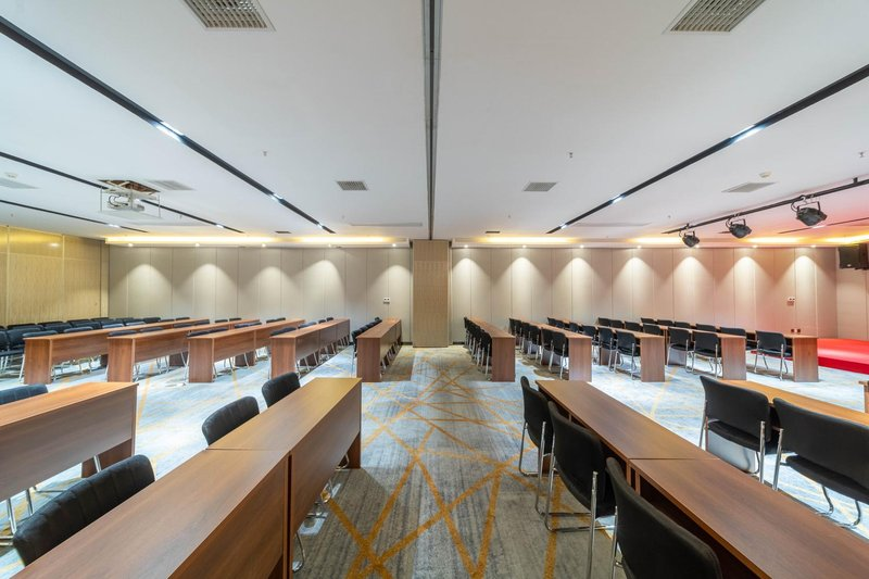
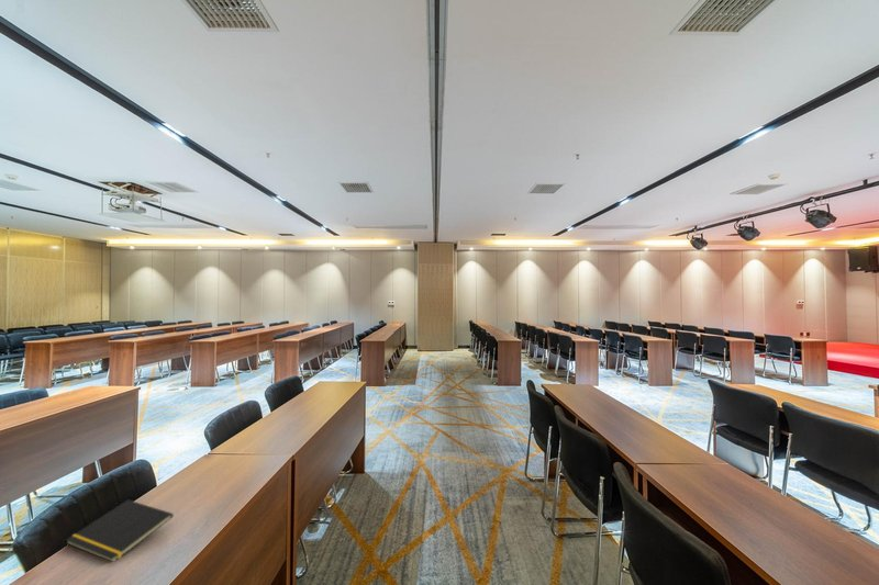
+ notepad [65,498,175,562]
